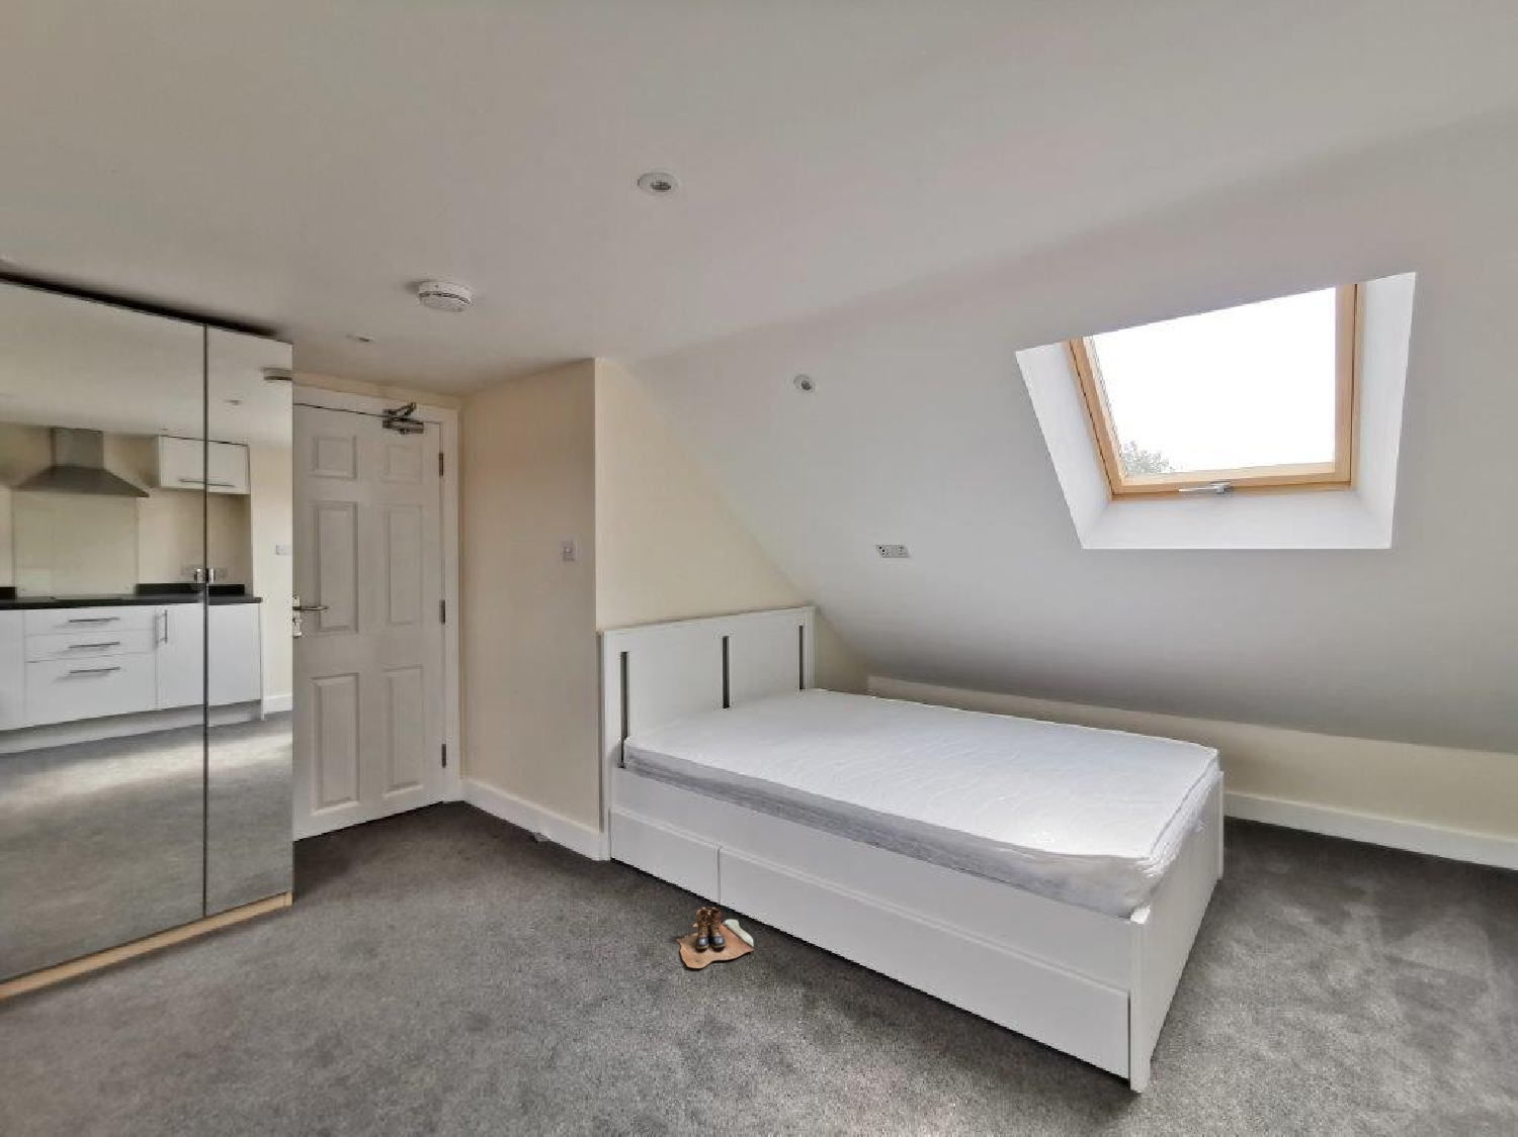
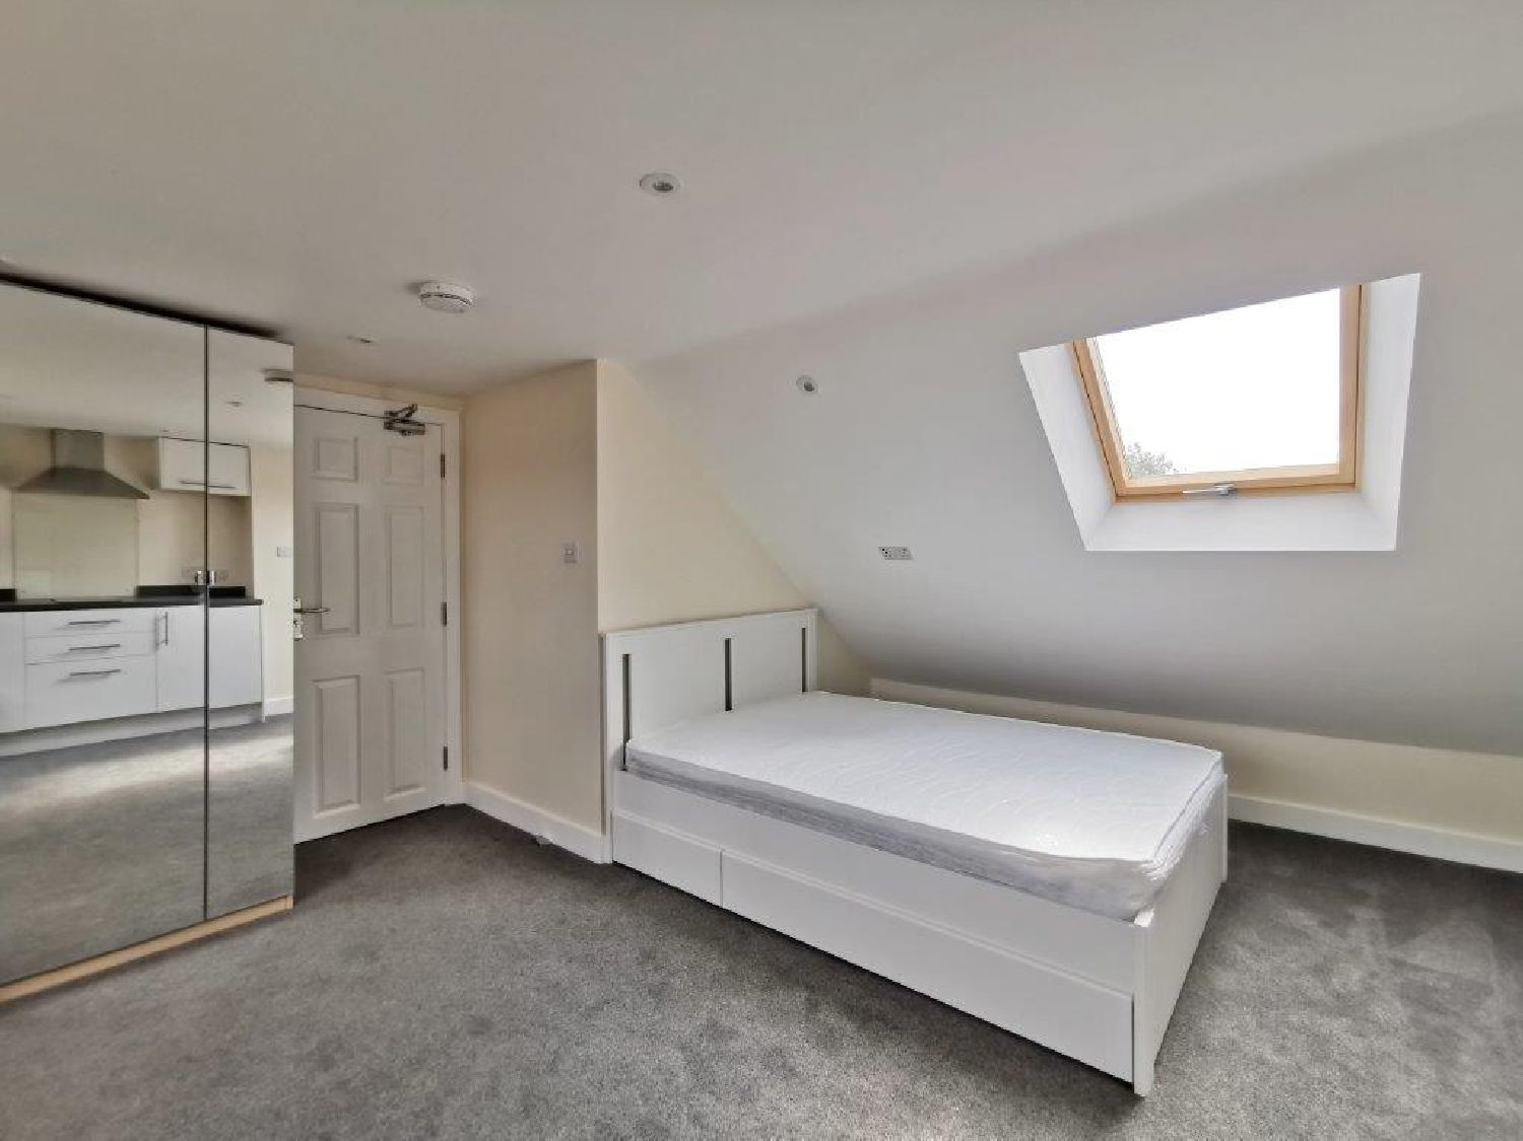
- boots [677,906,755,970]
